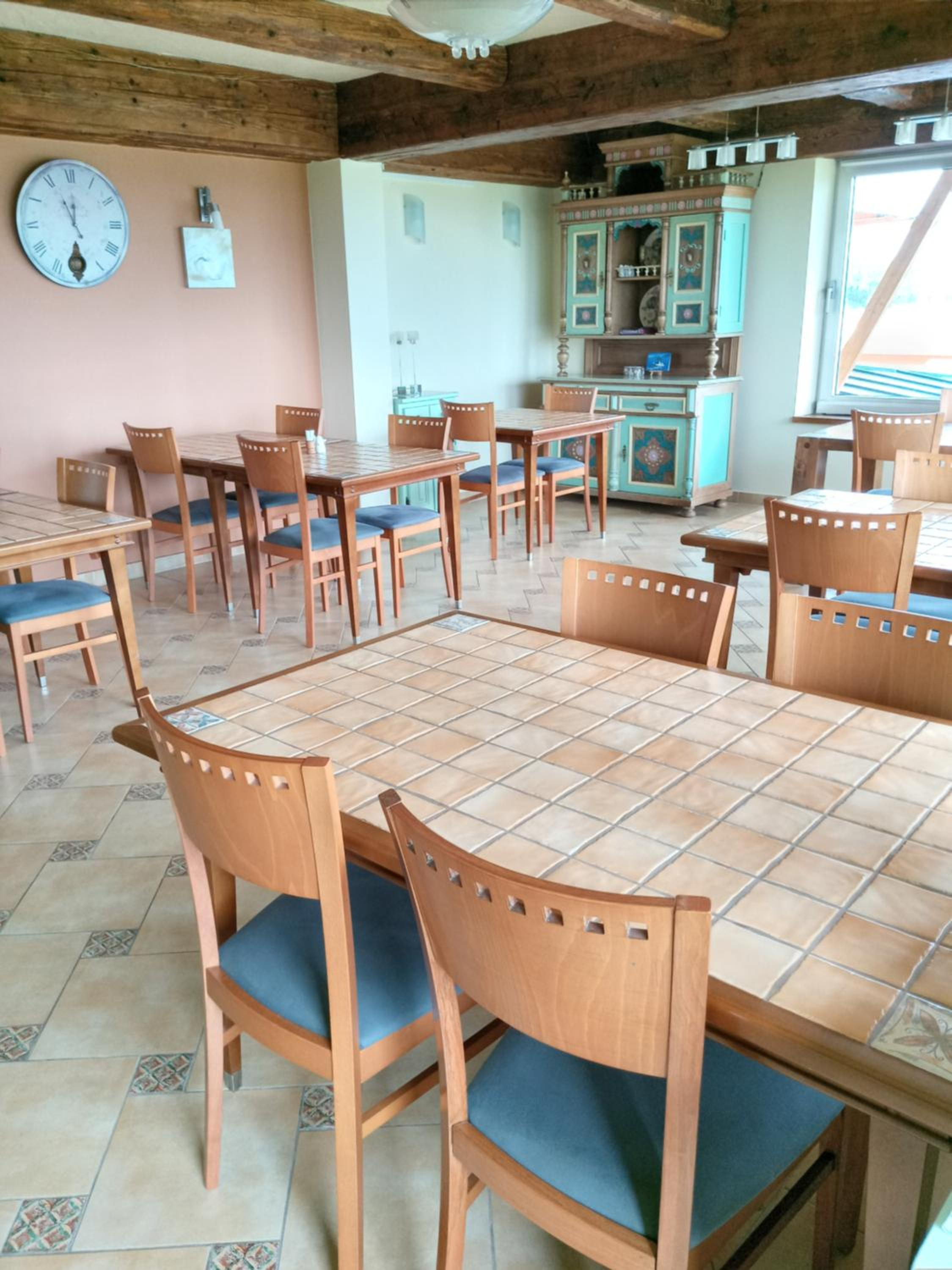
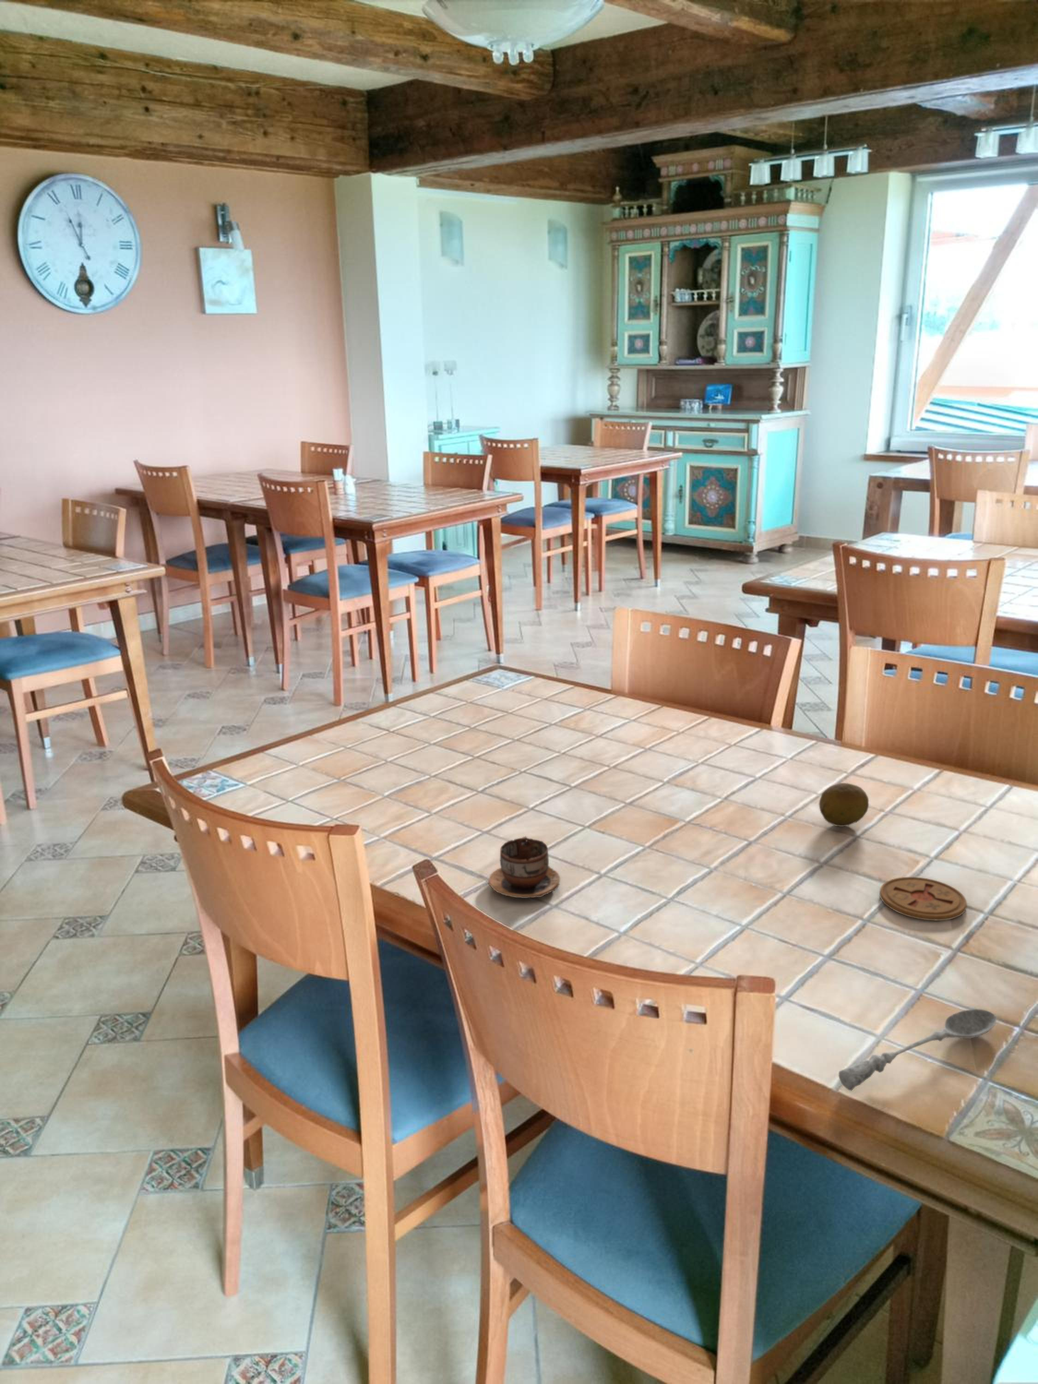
+ coaster [879,876,967,921]
+ soupspoon [837,1008,997,1092]
+ fruit [819,782,869,827]
+ cup [487,836,560,899]
